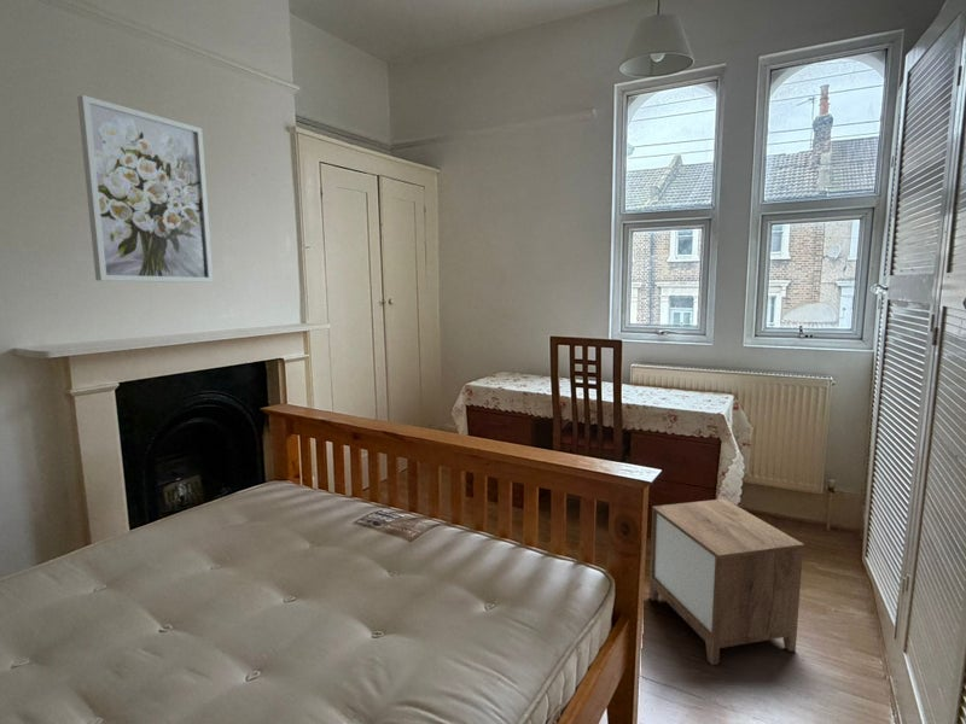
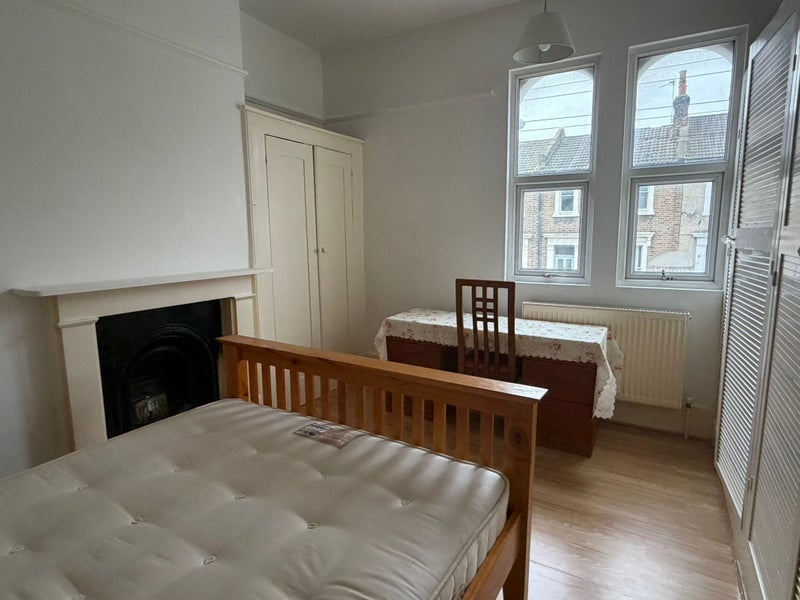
- nightstand [648,498,805,666]
- wall art [76,94,215,284]
